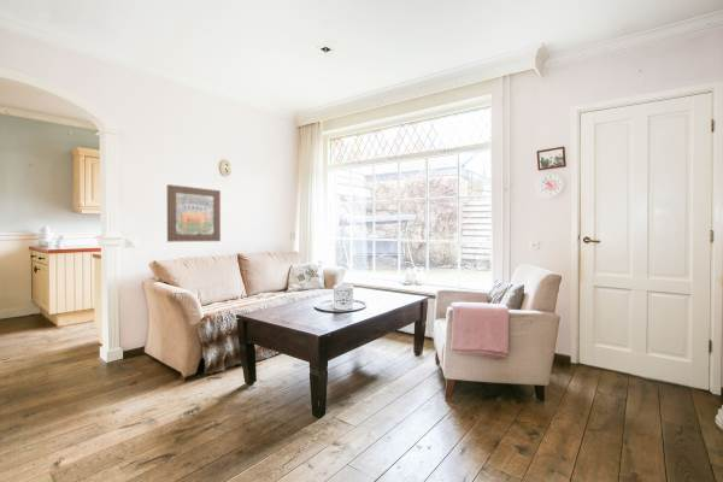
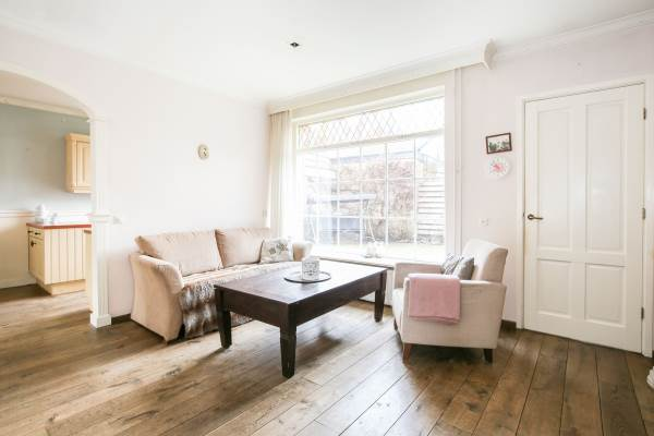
- wall art [166,183,222,243]
